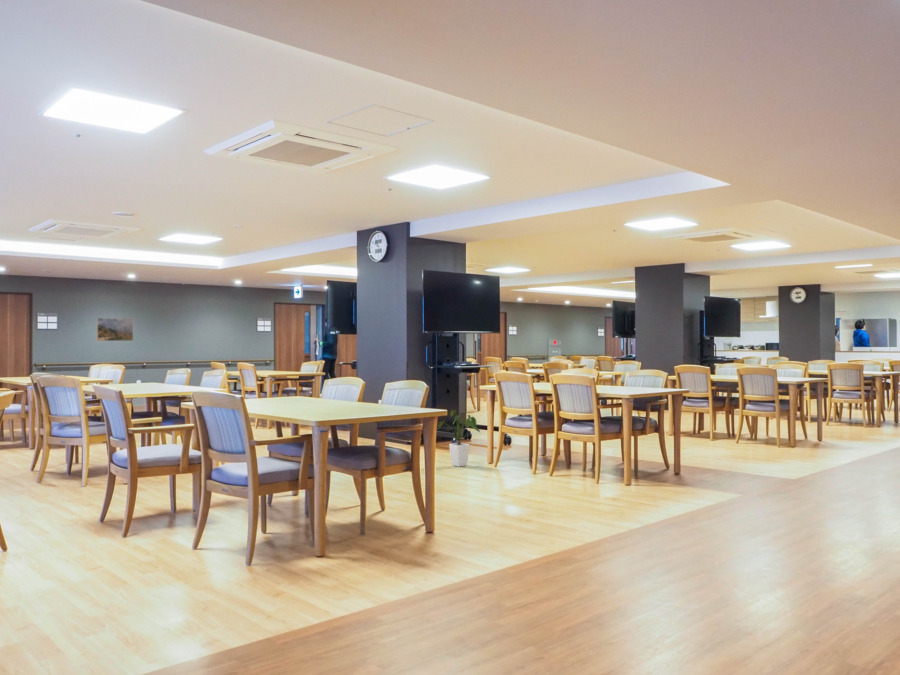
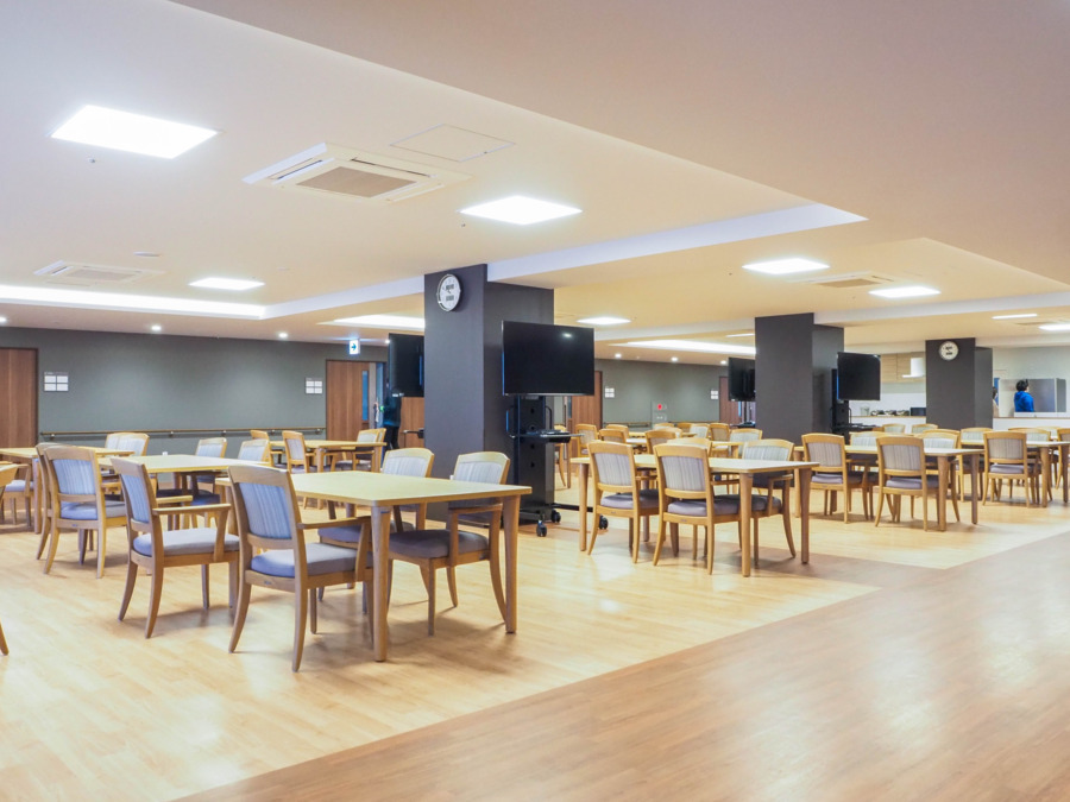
- house plant [437,409,481,468]
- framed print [96,317,134,342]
